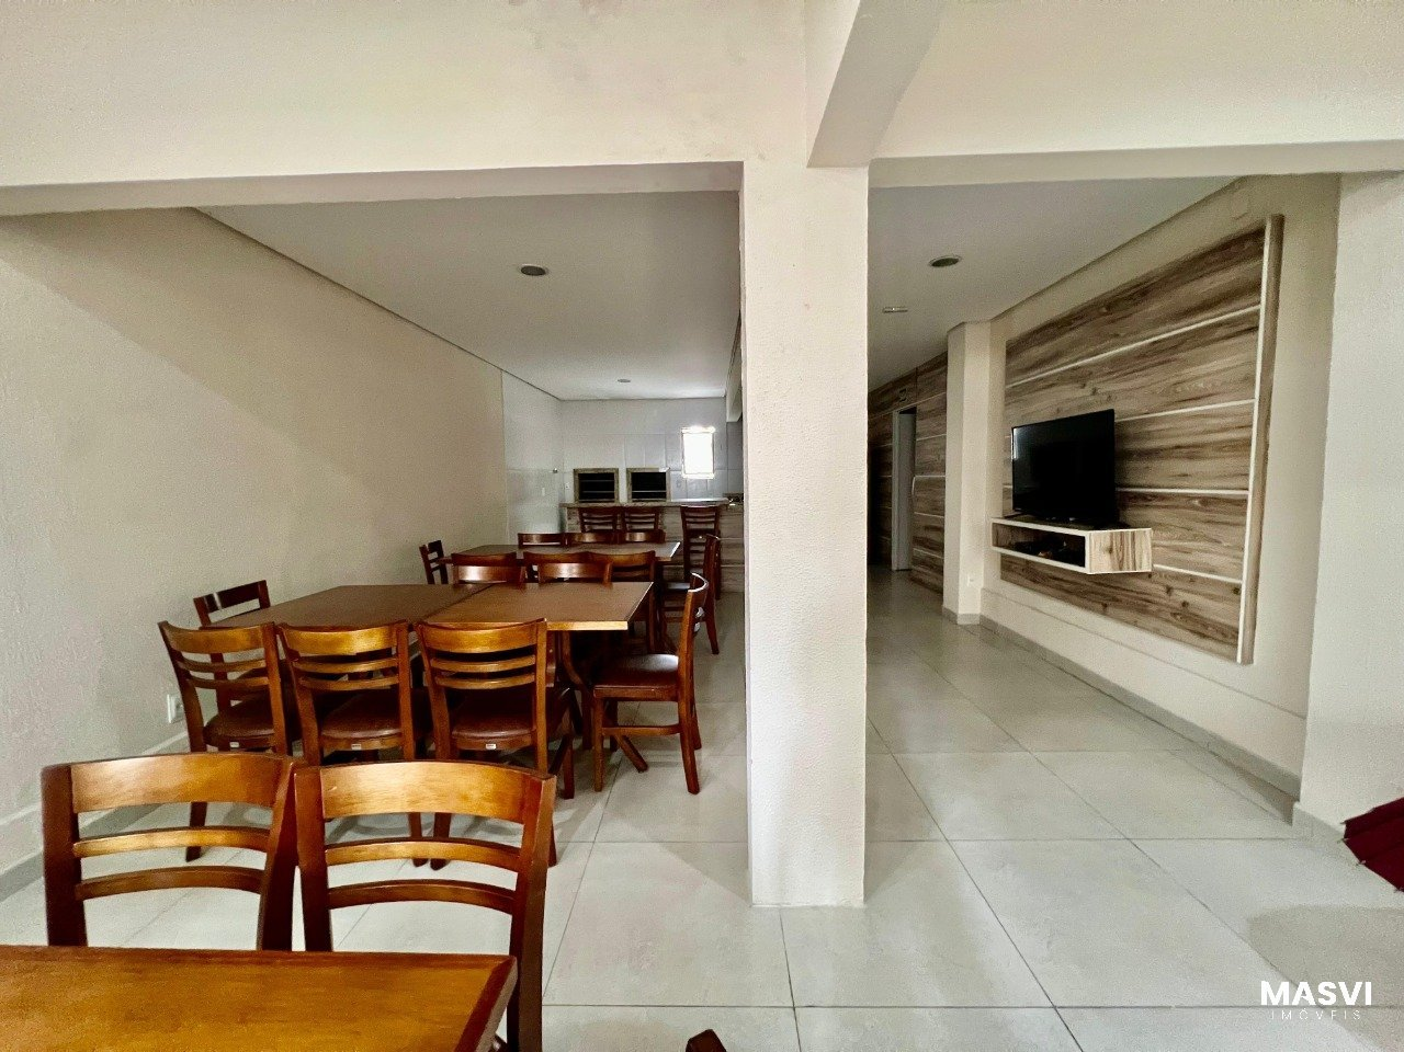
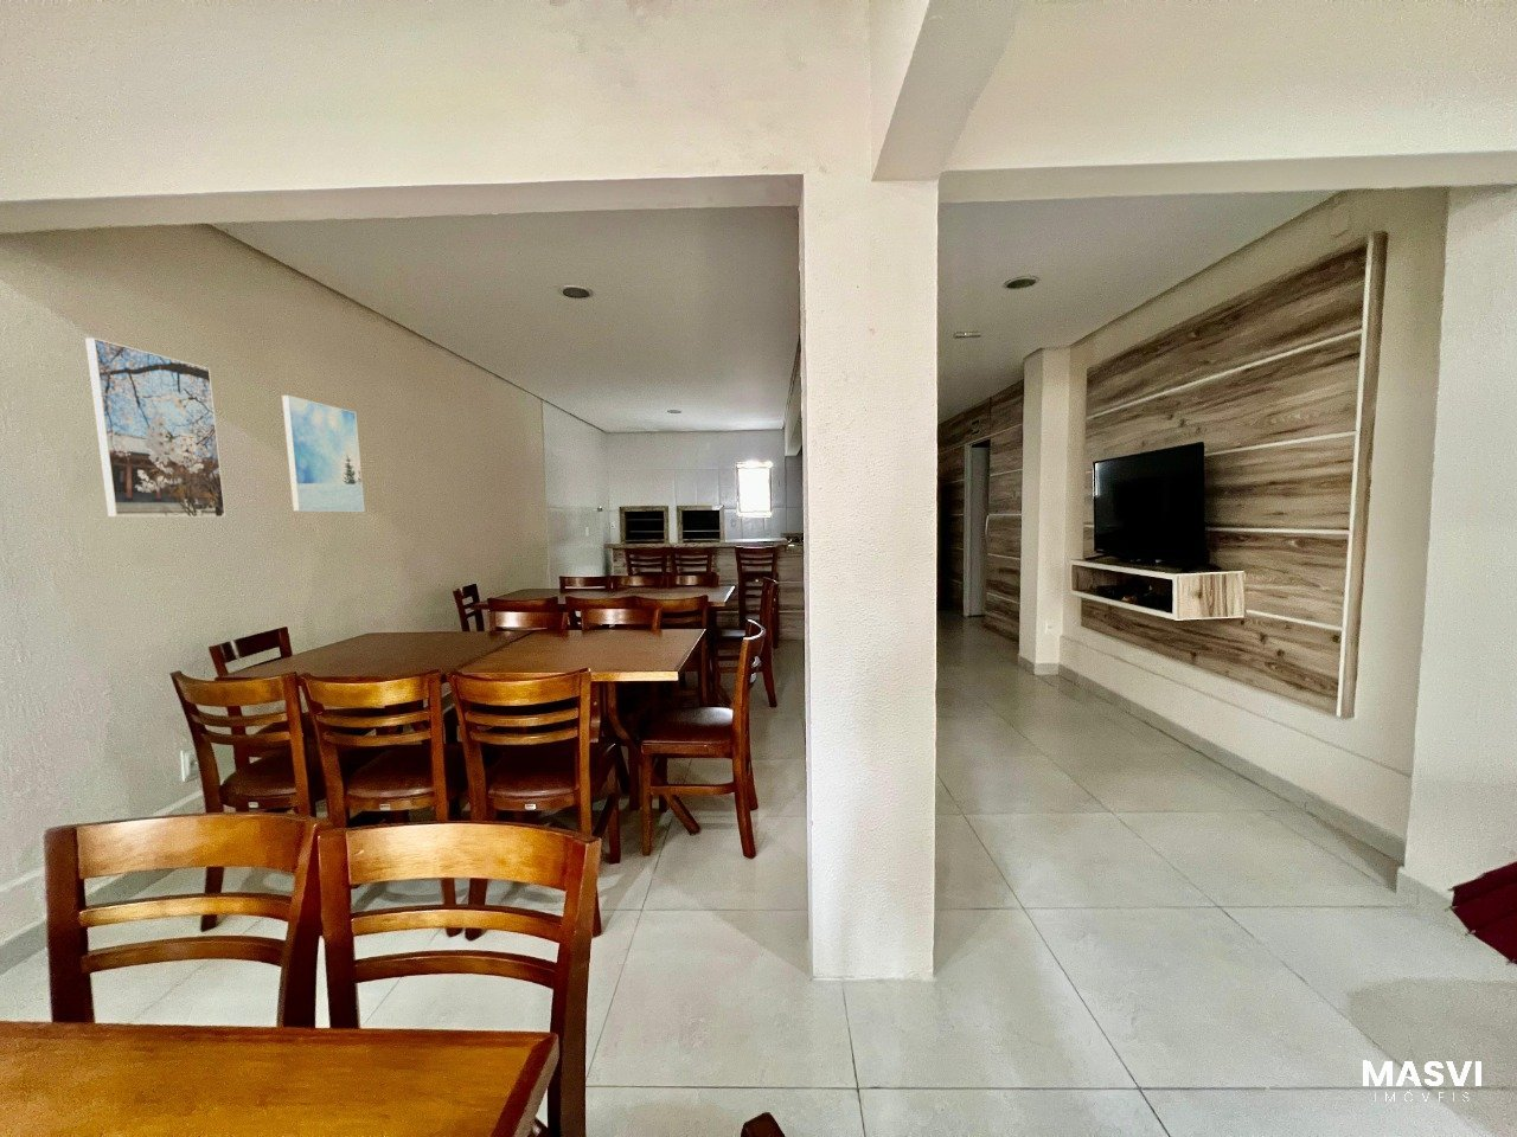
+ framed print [84,337,227,518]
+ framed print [281,394,367,512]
